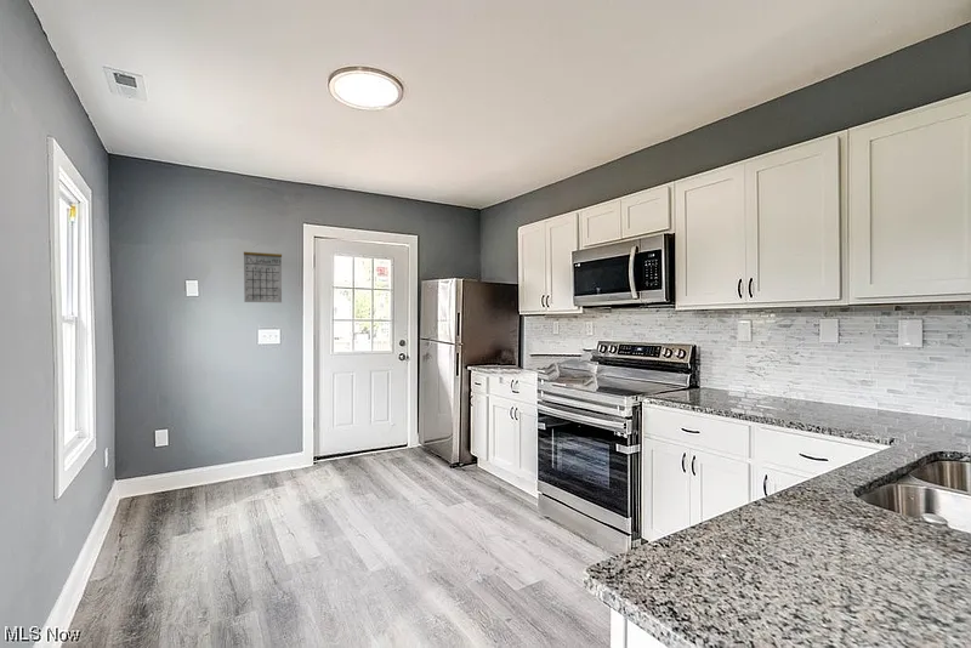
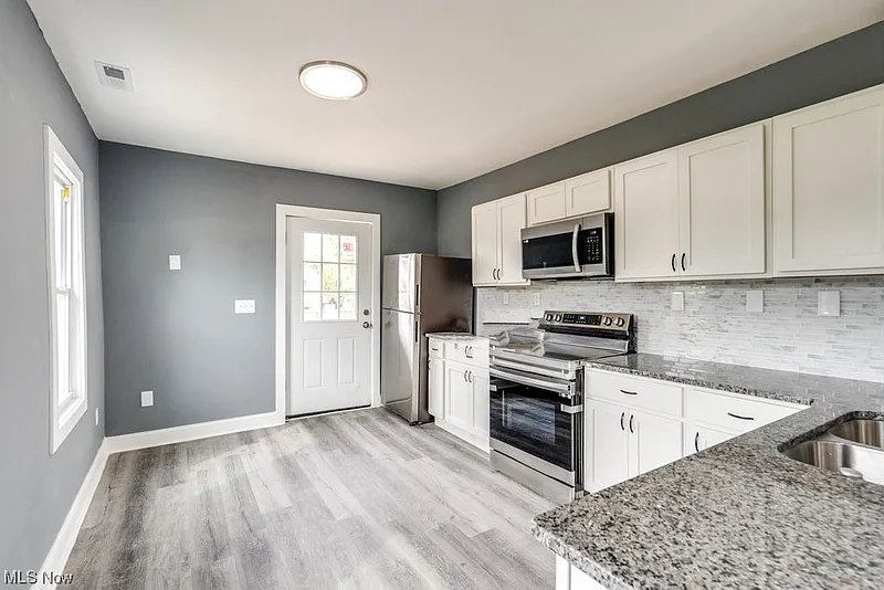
- calendar [243,244,283,303]
